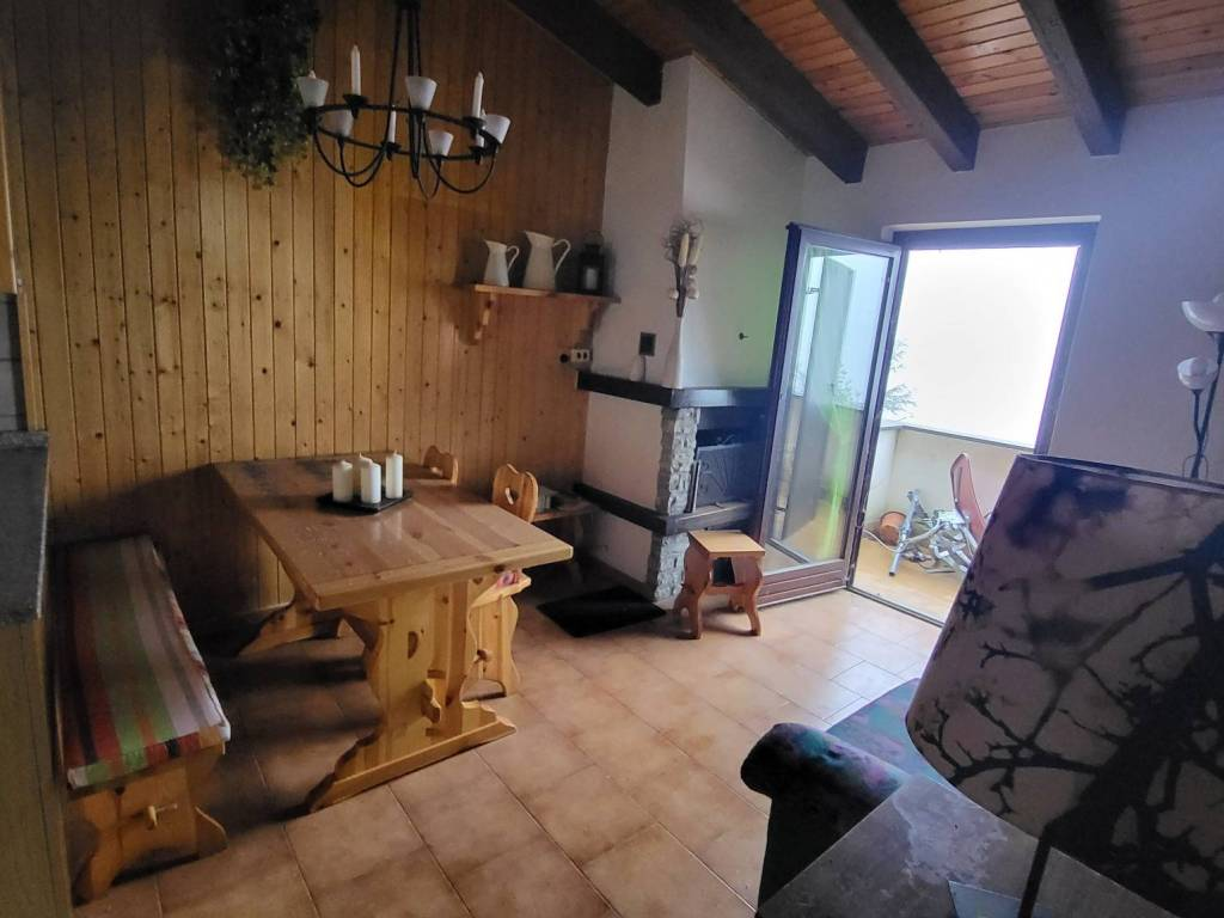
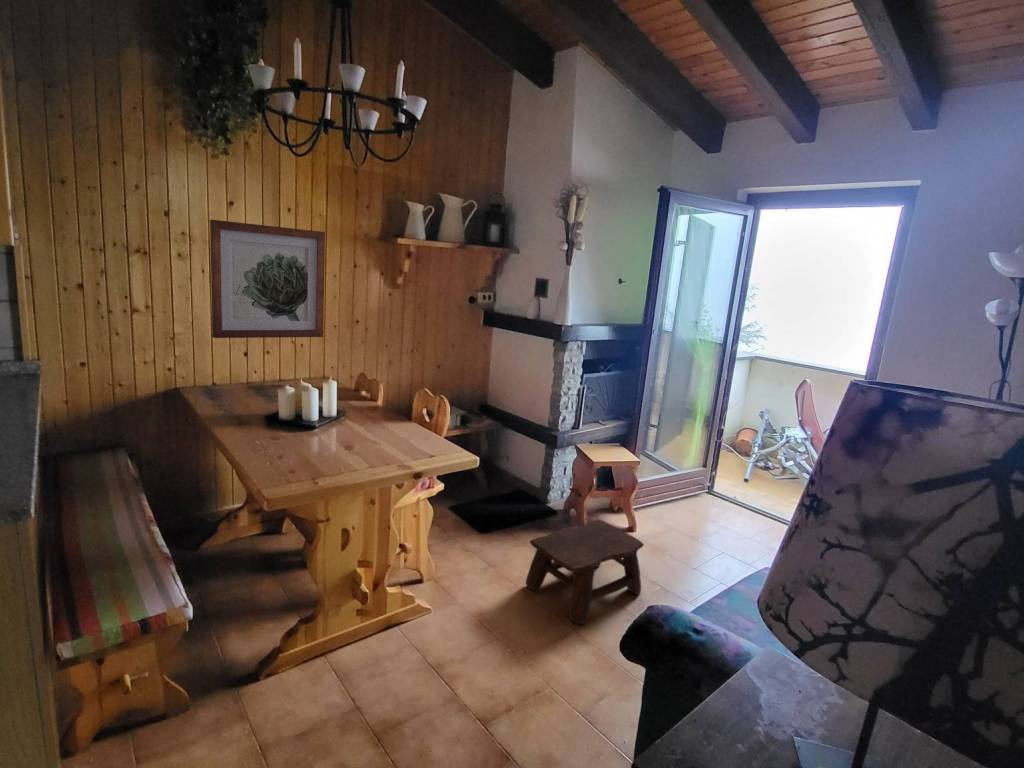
+ stool [525,519,645,625]
+ wall art [209,219,326,339]
